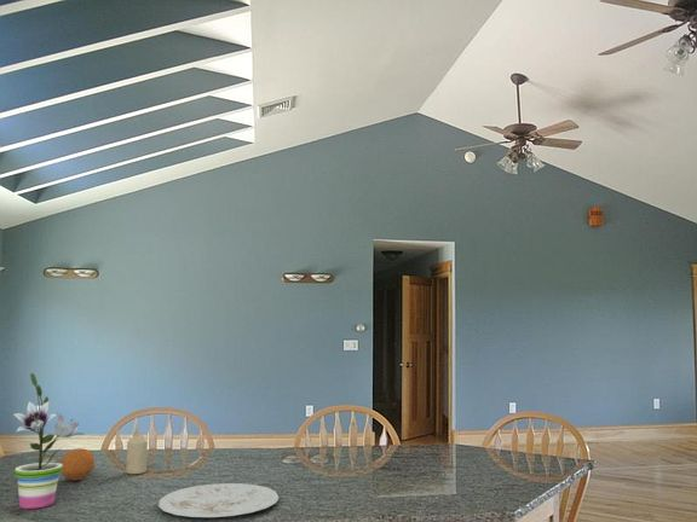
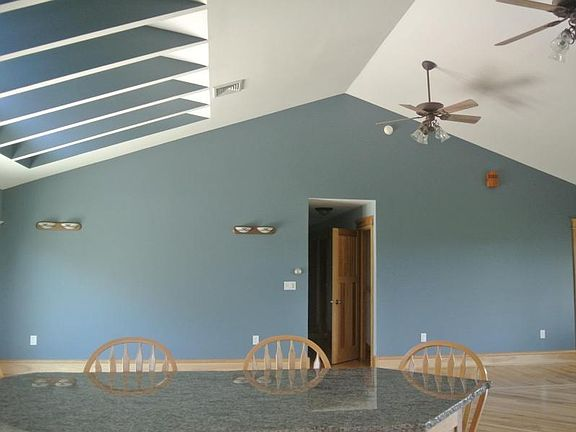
- fruit [61,447,96,482]
- plate [157,482,280,518]
- potted plant [12,372,86,510]
- candle [125,435,149,475]
